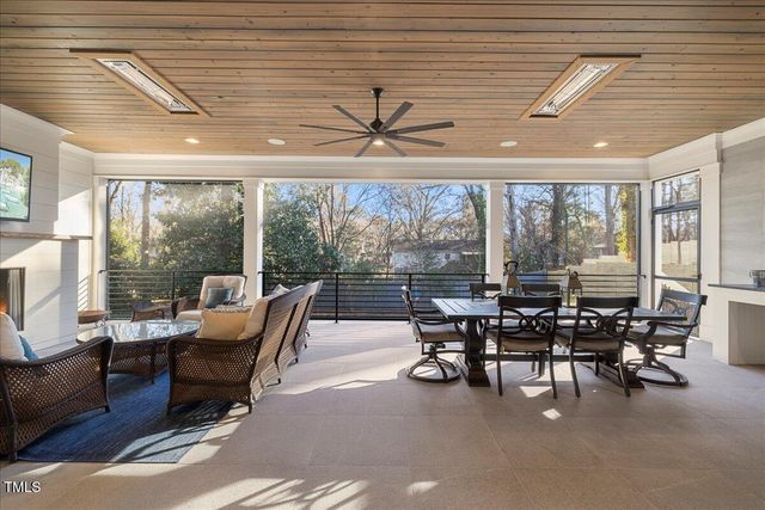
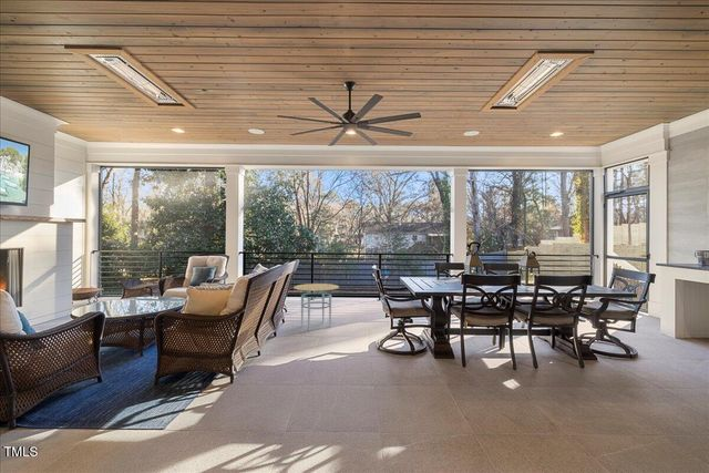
+ side table [292,282,340,331]
